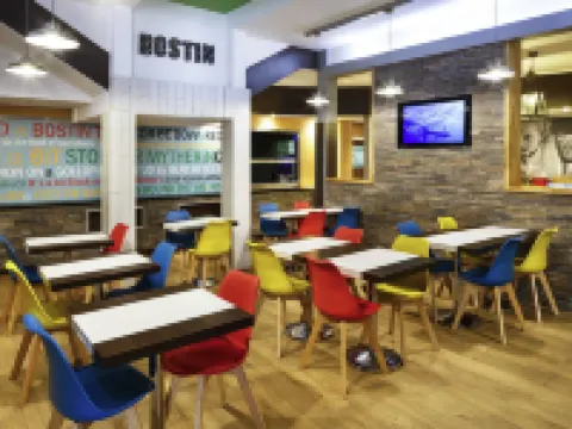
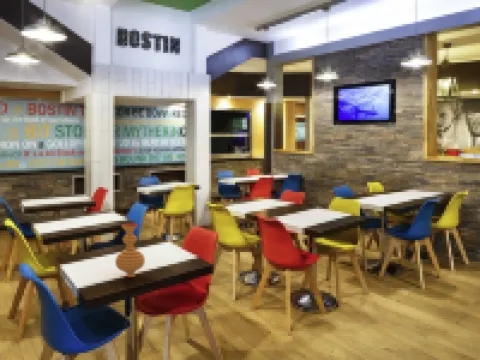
+ vase [114,222,146,278]
